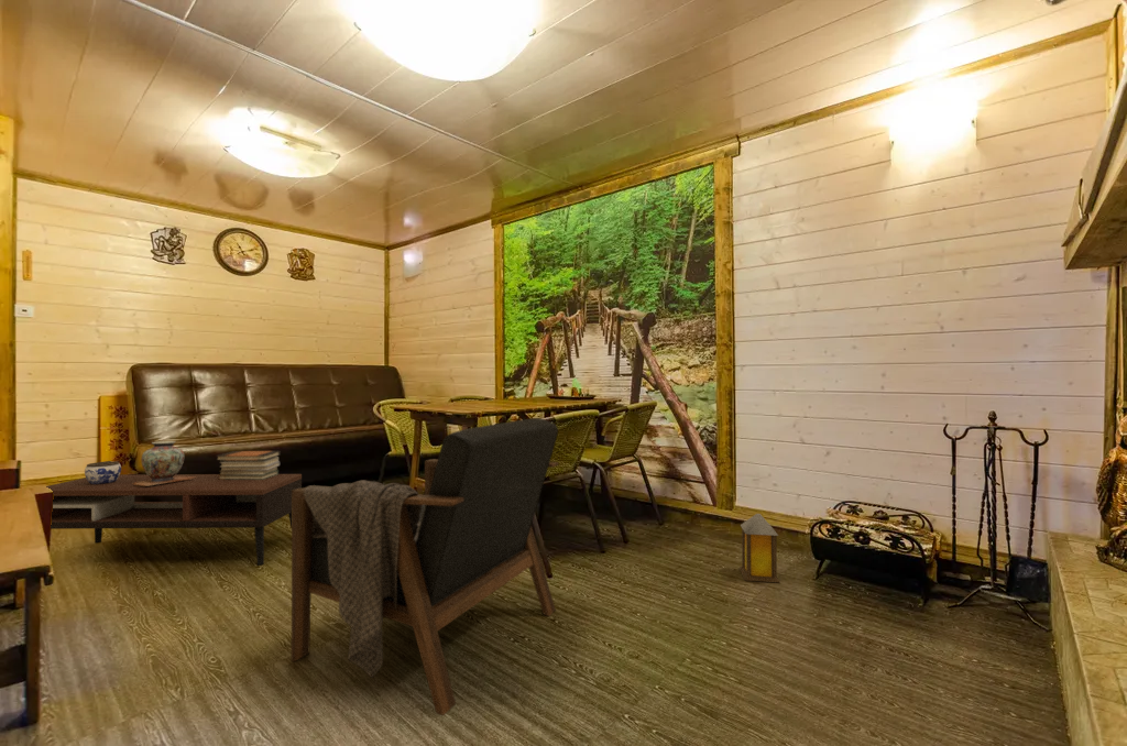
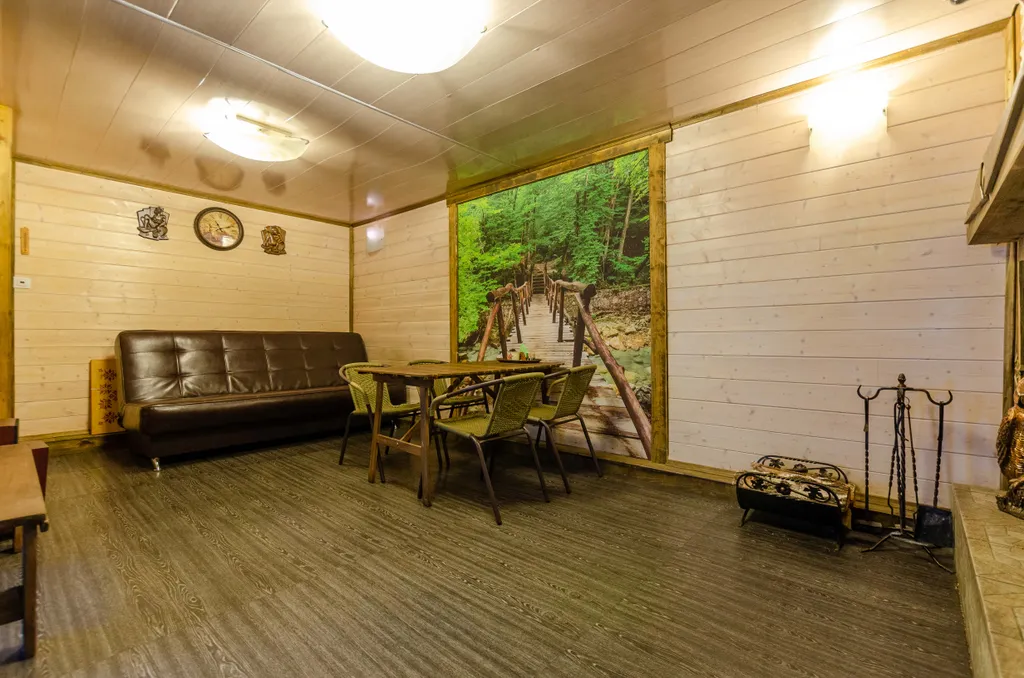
- jar [84,460,122,484]
- lantern [738,513,780,583]
- book stack [215,450,282,480]
- coffee table [45,473,303,567]
- armchair [291,417,559,716]
- decorative vase [133,440,196,486]
